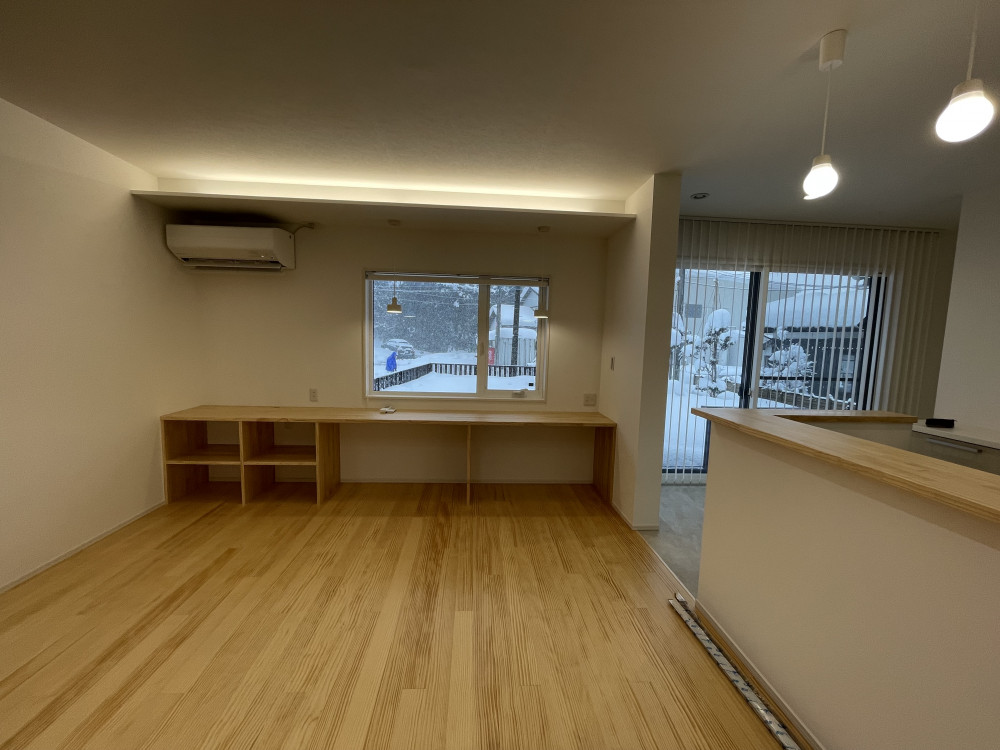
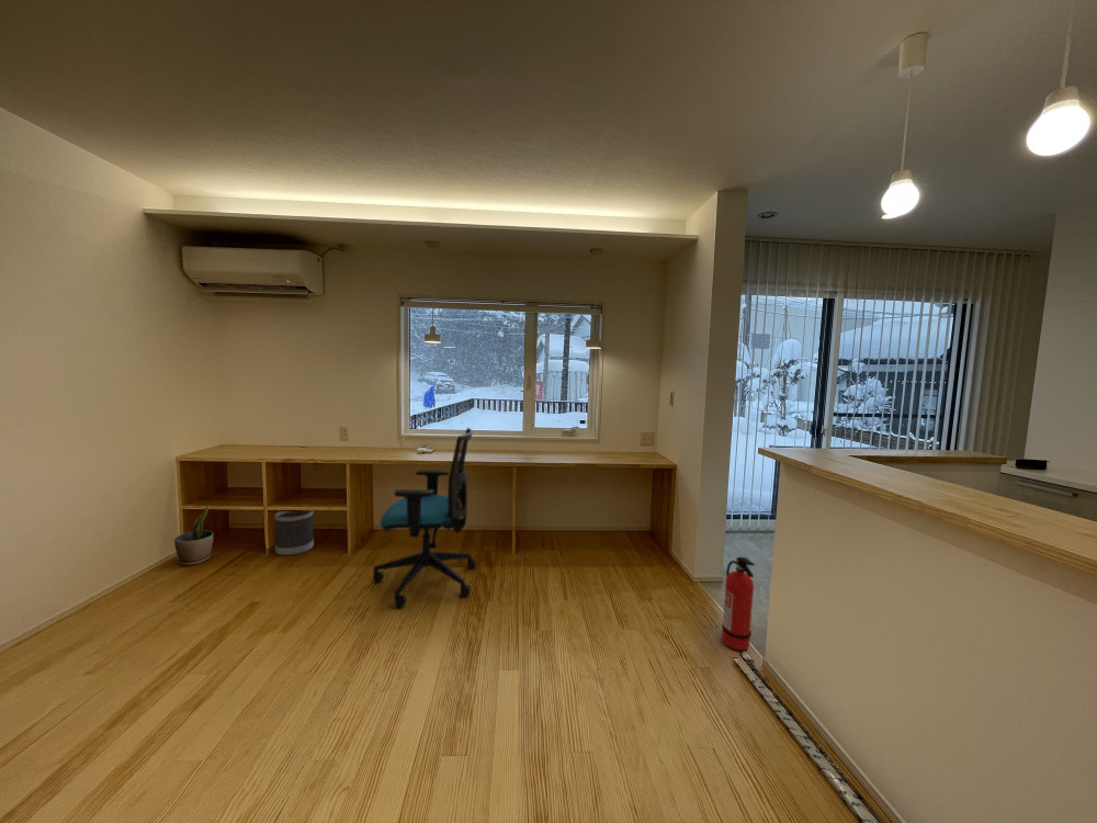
+ potted plant [173,504,214,566]
+ fire extinguisher [721,556,756,652]
+ office chair [372,427,477,609]
+ wastebasket [273,509,315,556]
